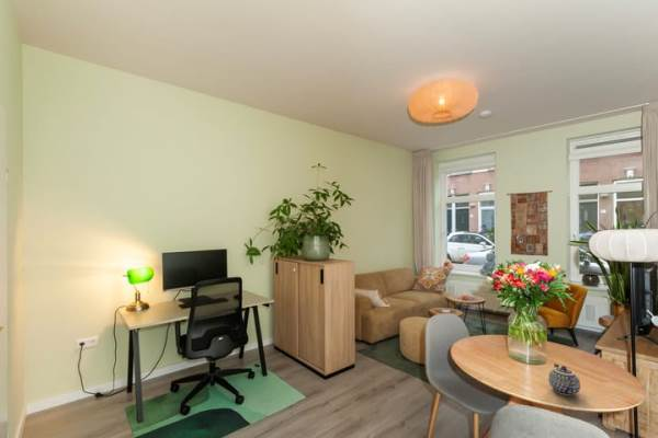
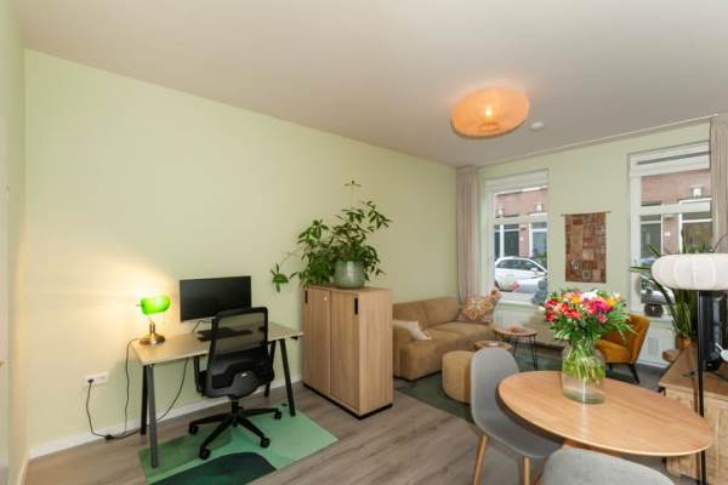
- teapot [547,362,581,396]
